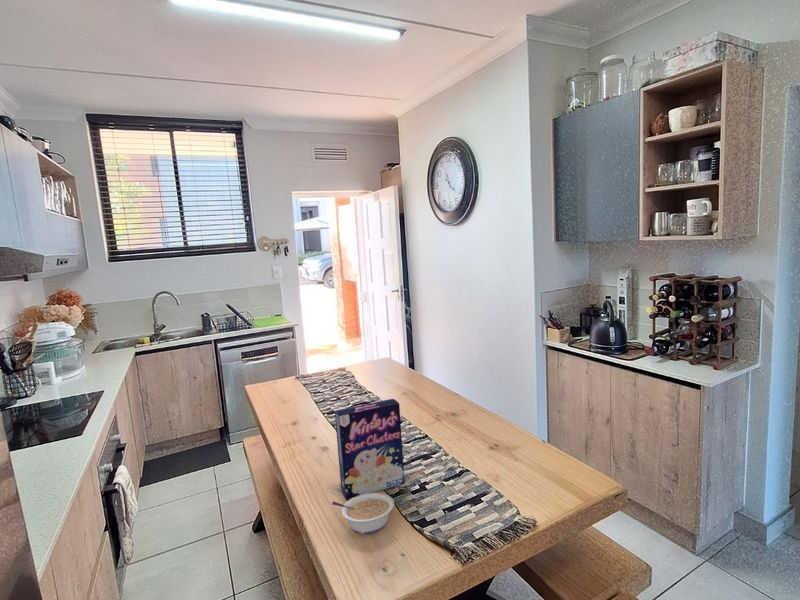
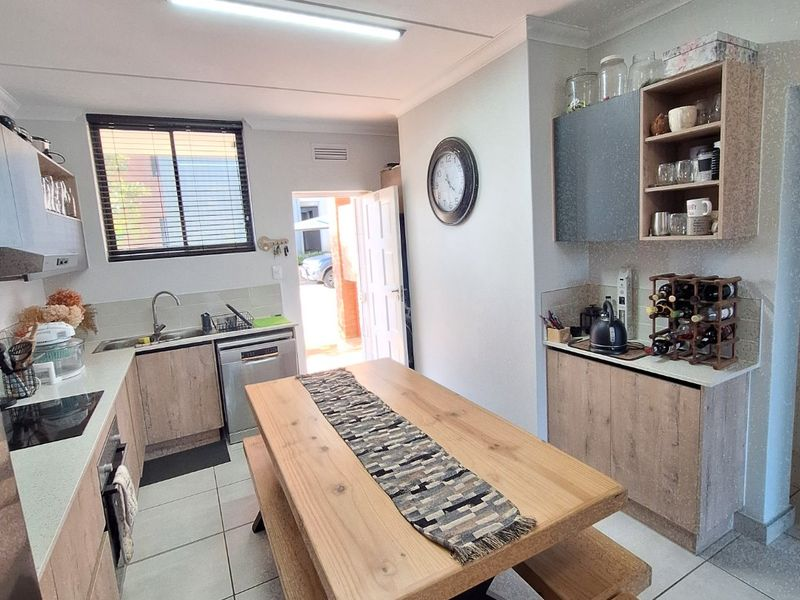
- cereal box [334,398,406,501]
- legume [331,492,395,535]
